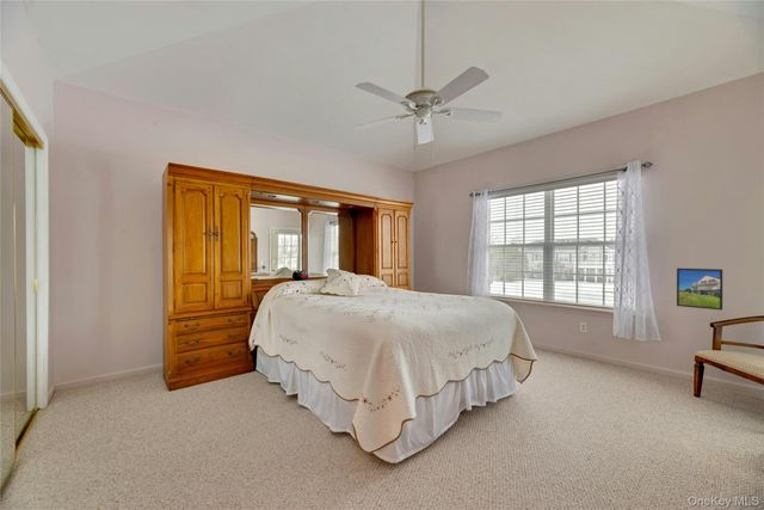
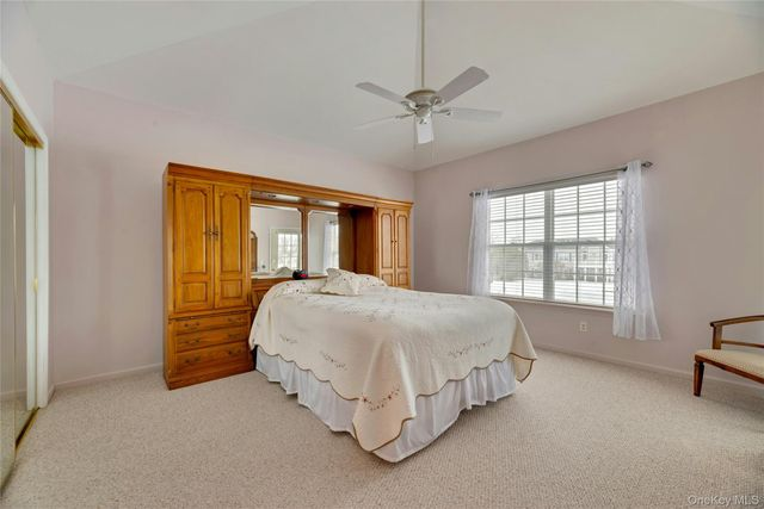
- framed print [676,268,723,311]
